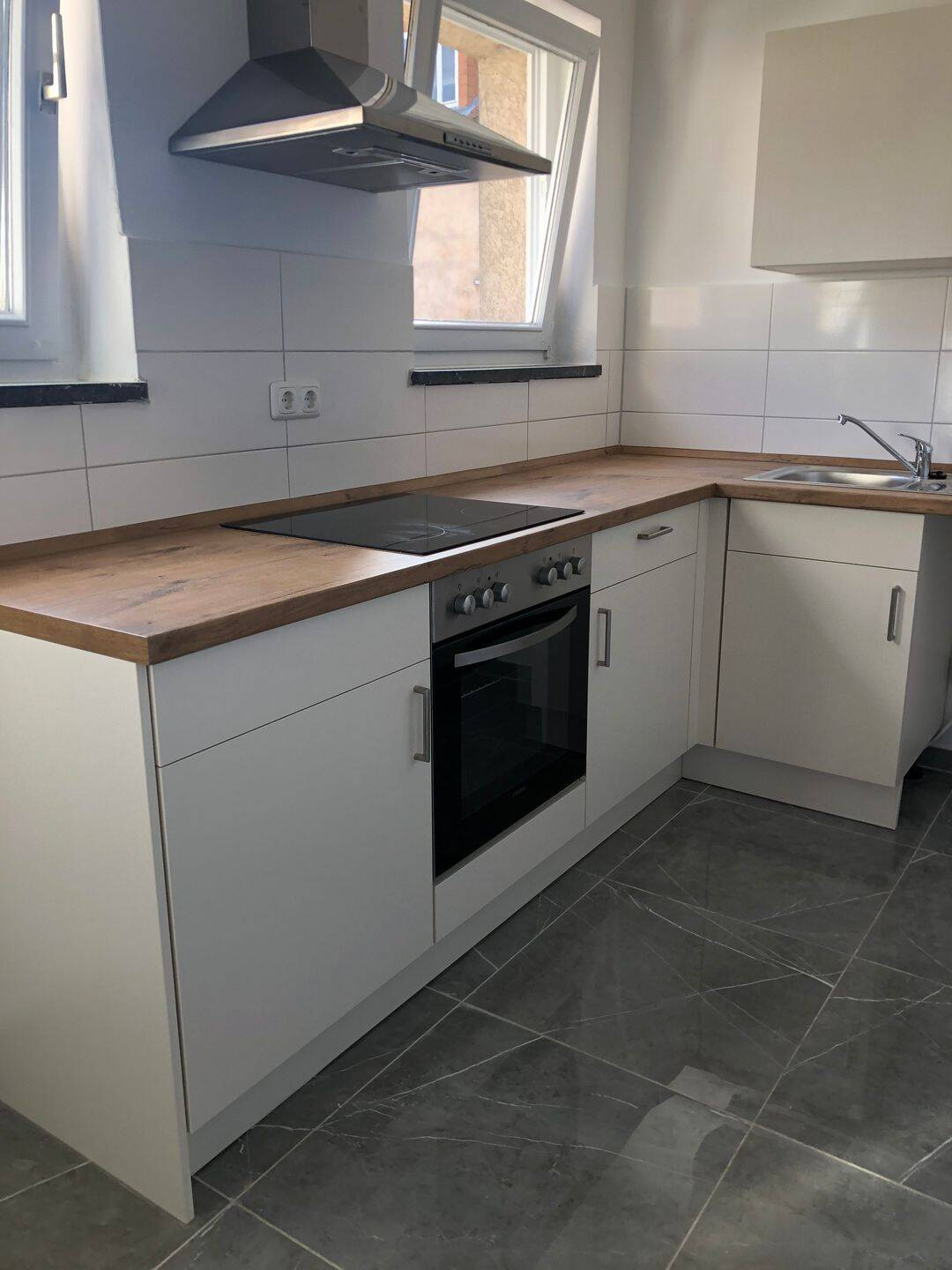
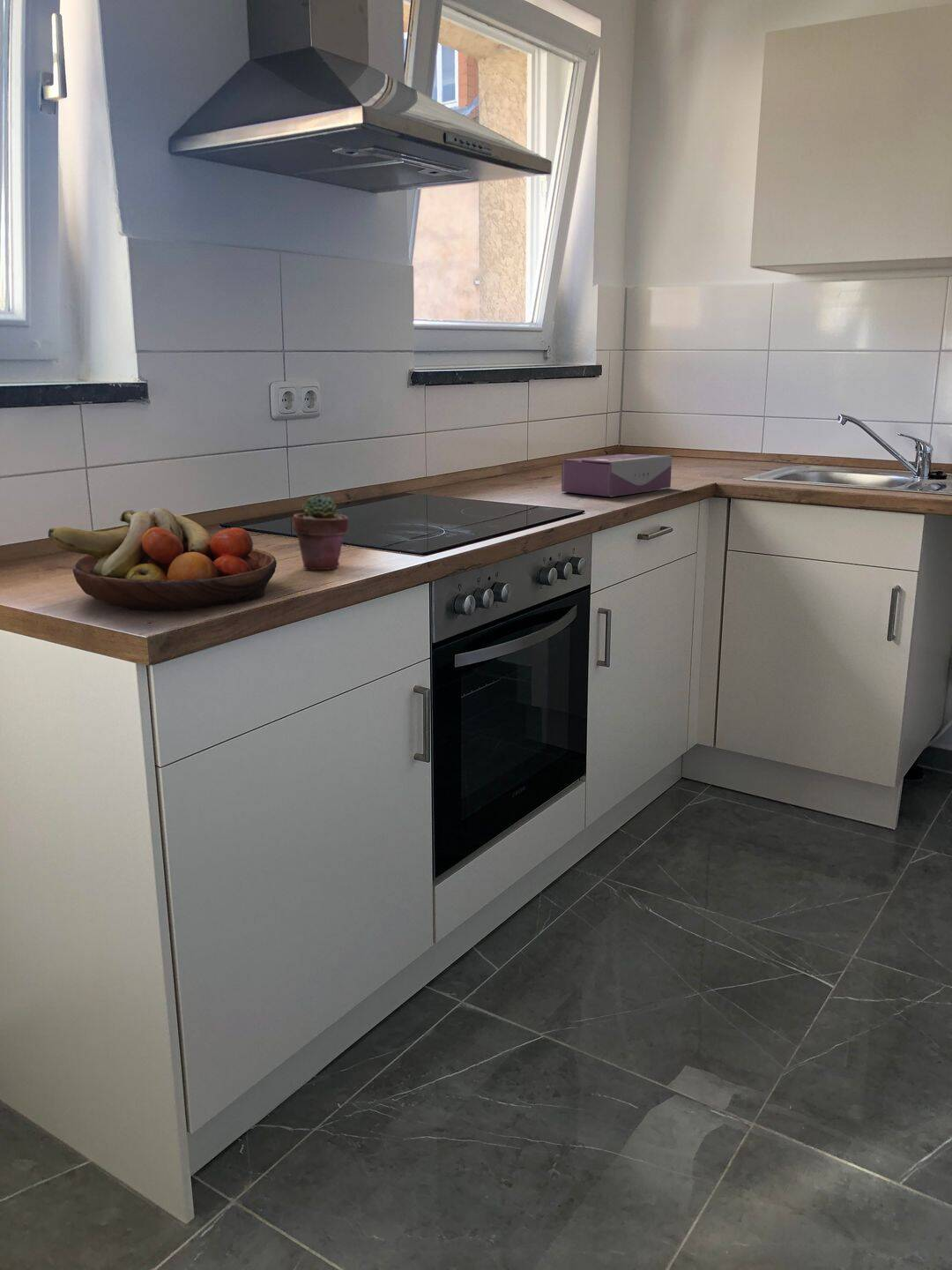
+ tissue box [561,453,673,497]
+ potted succulent [293,493,350,571]
+ fruit bowl [48,506,278,612]
